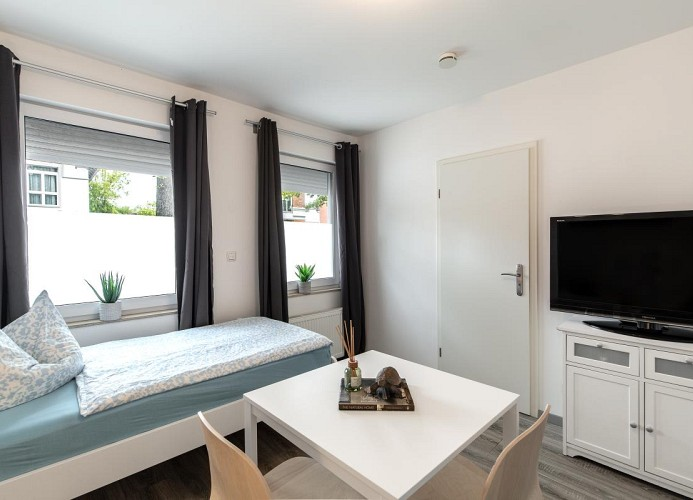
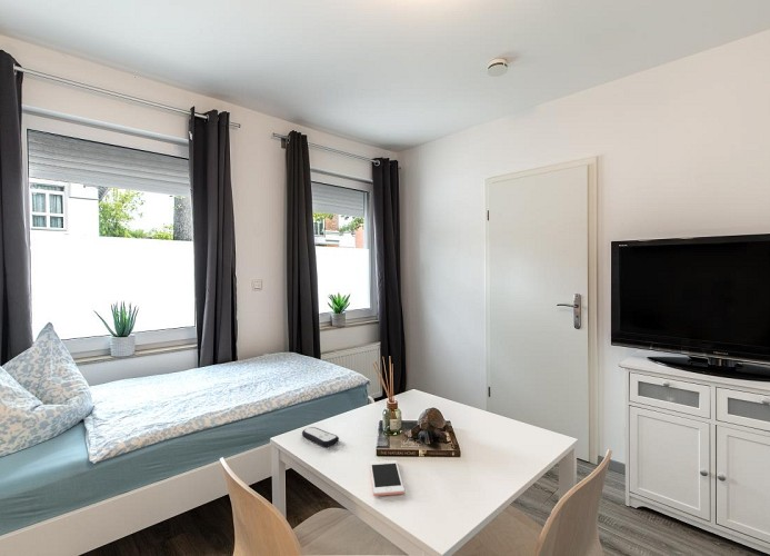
+ cell phone [369,459,406,497]
+ remote control [301,426,340,448]
